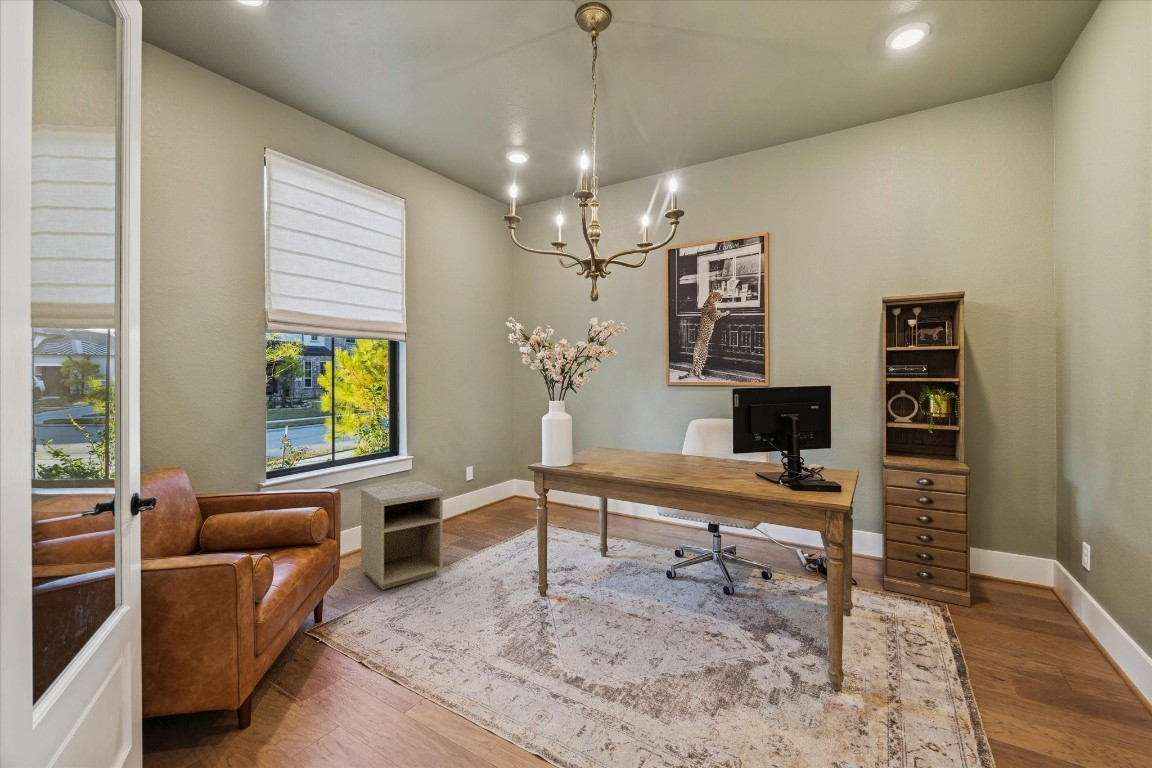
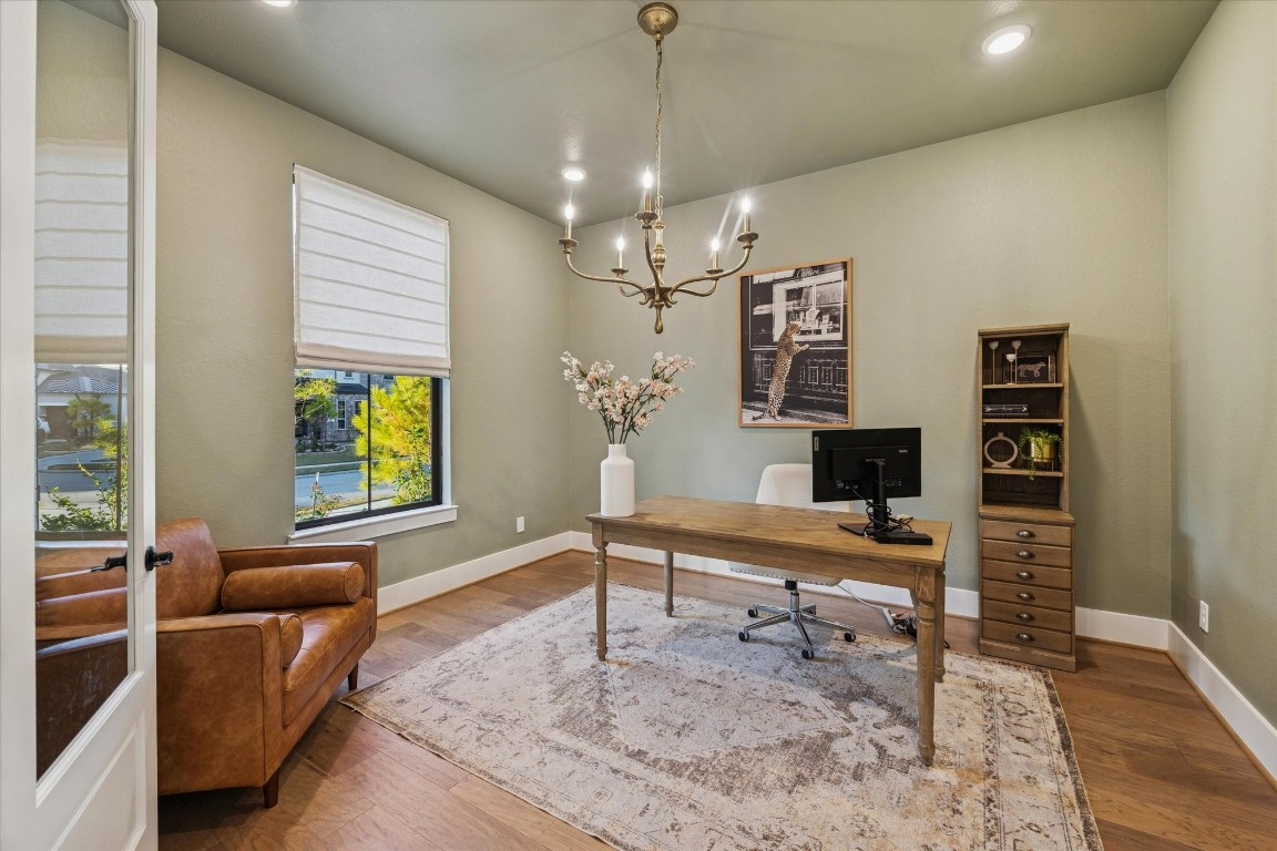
- nightstand [359,480,445,591]
